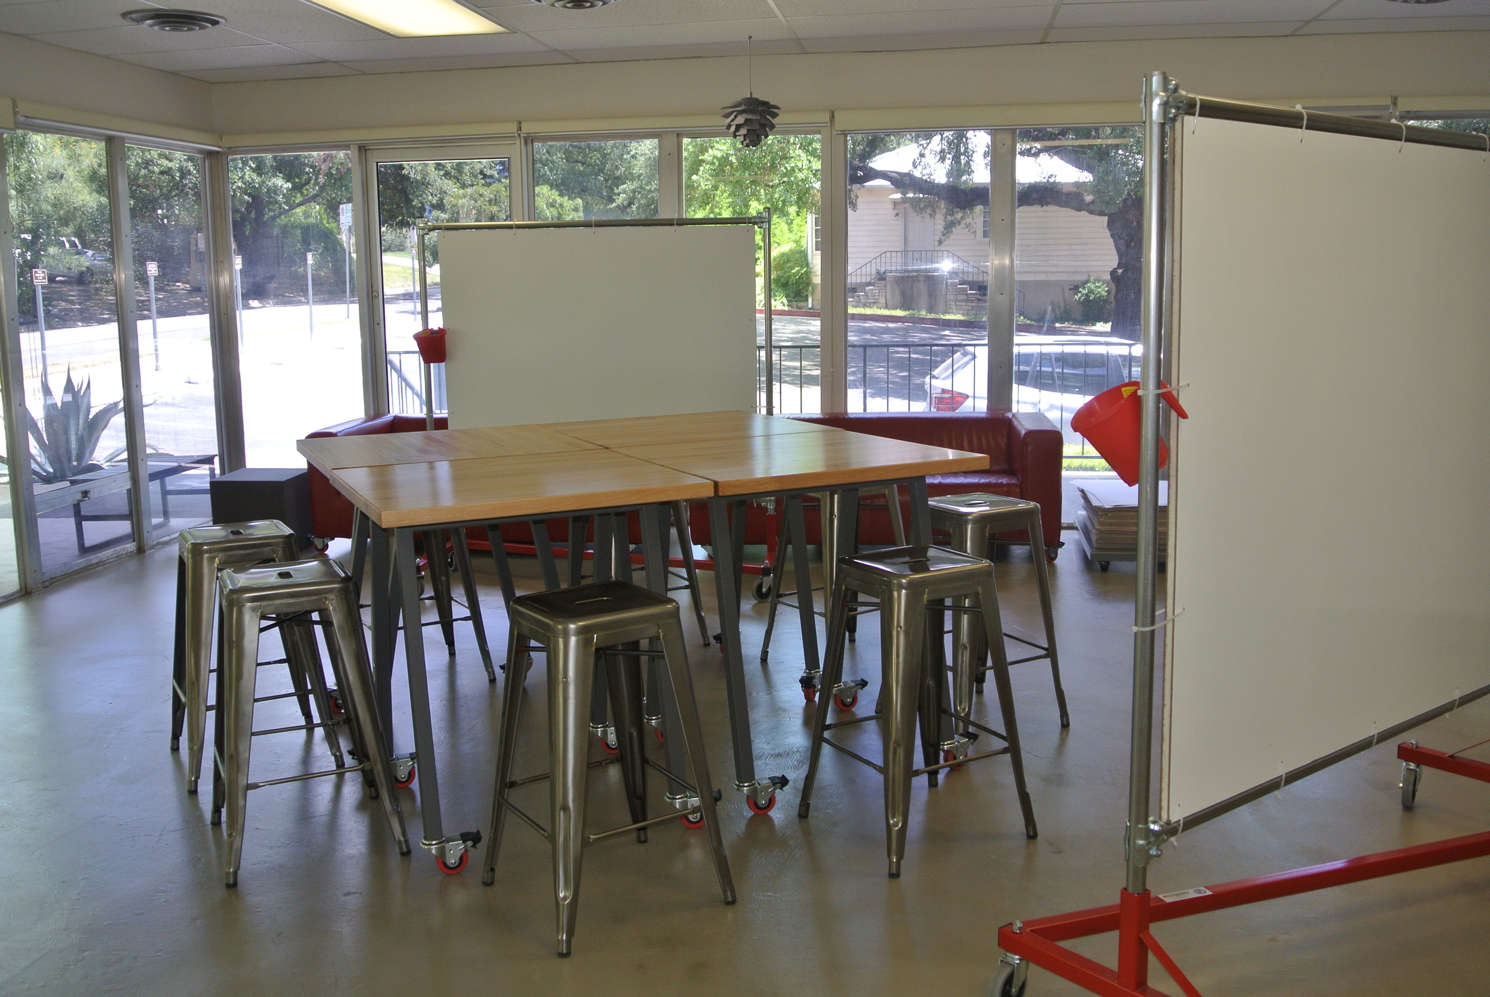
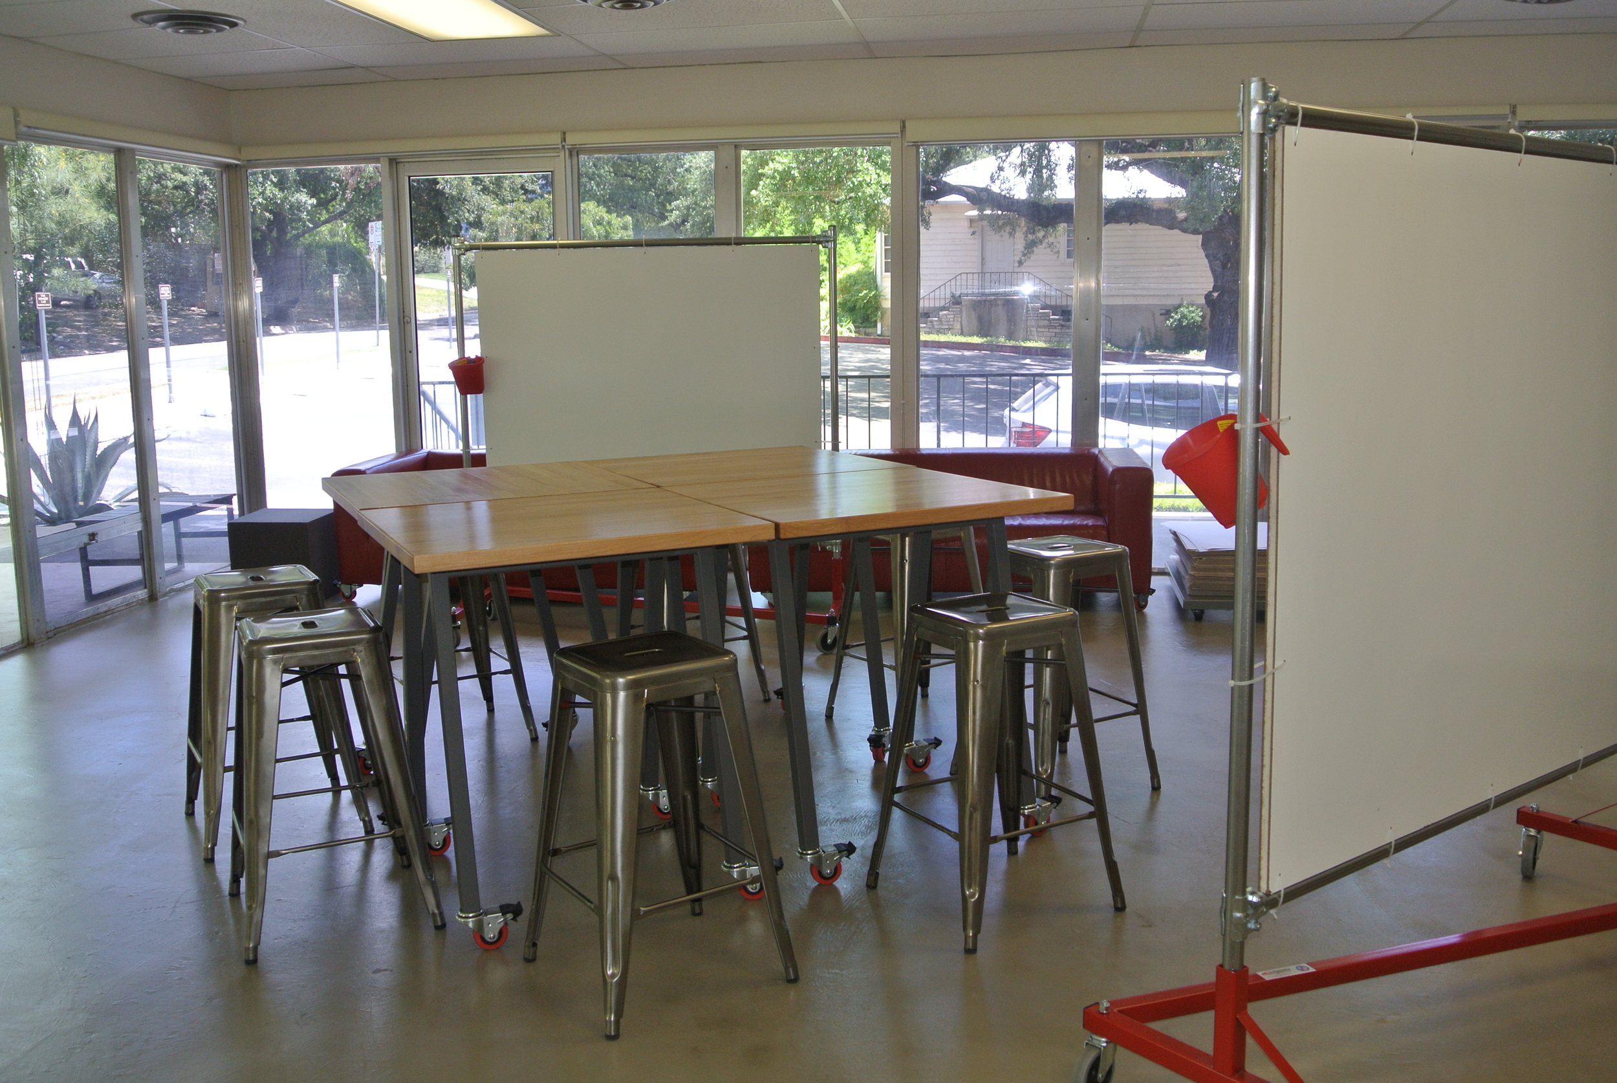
- pendant light [721,36,782,148]
